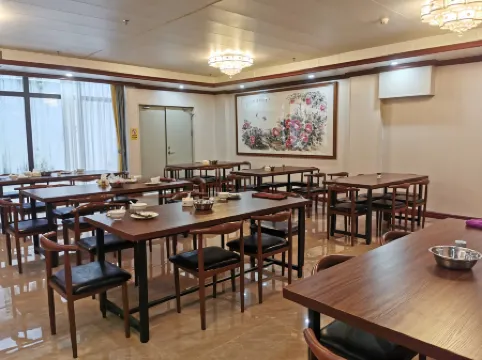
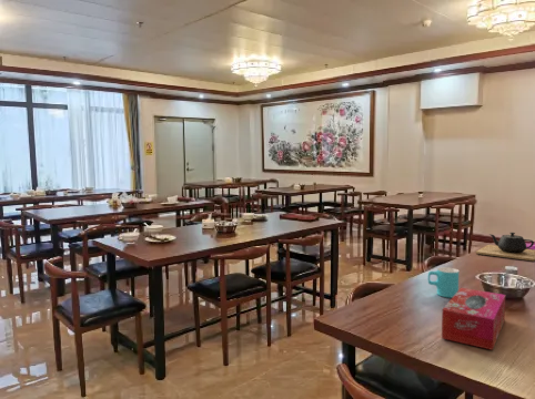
+ tissue box [441,287,506,351]
+ cup [427,266,460,298]
+ teapot [475,232,535,262]
